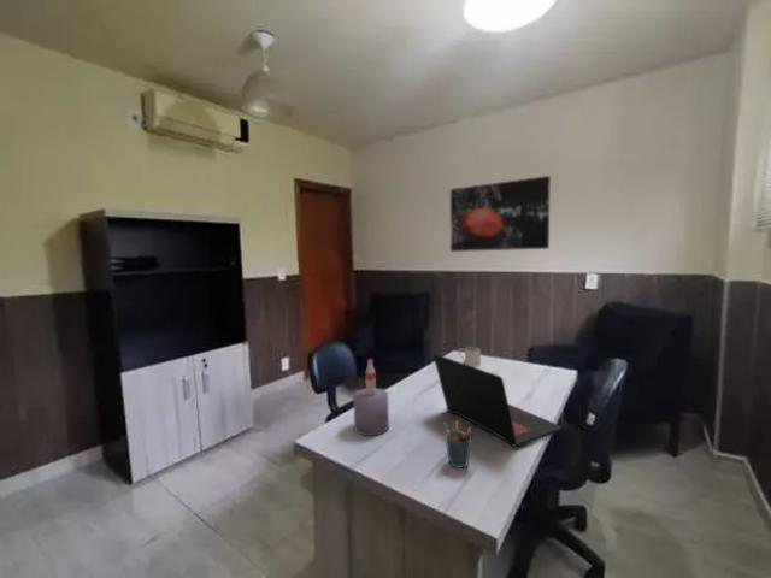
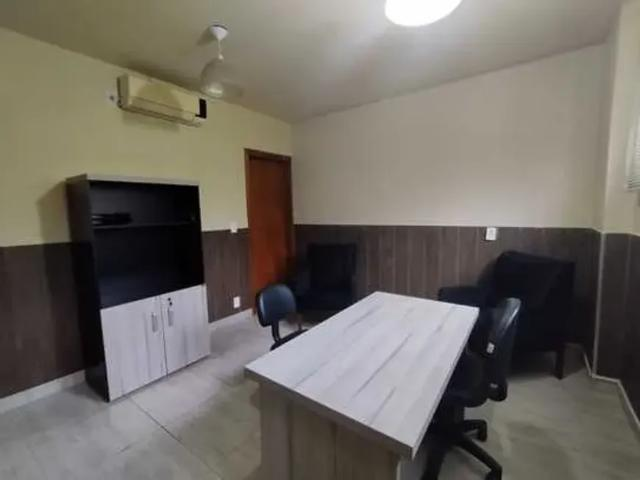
- wall art [449,175,552,253]
- pen holder [442,419,473,470]
- laptop [432,353,564,448]
- mug [457,346,482,368]
- bottle [352,358,390,437]
